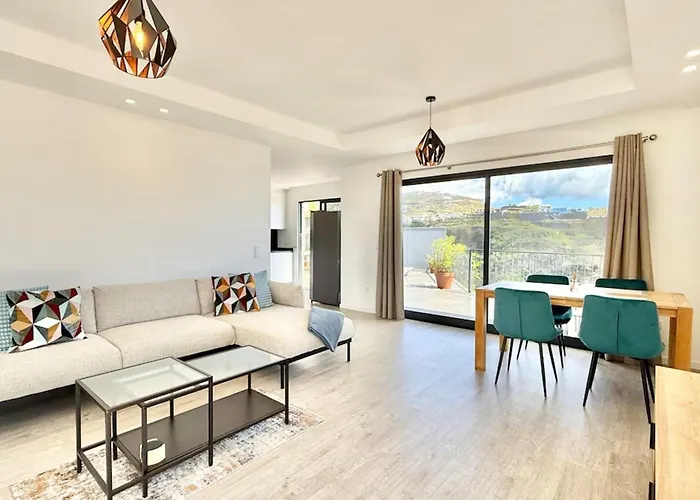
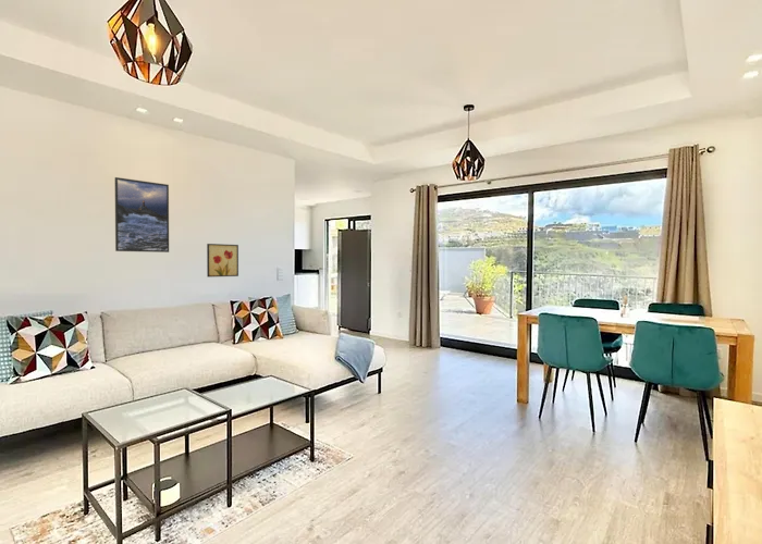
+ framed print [114,176,170,254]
+ wall art [206,243,239,277]
